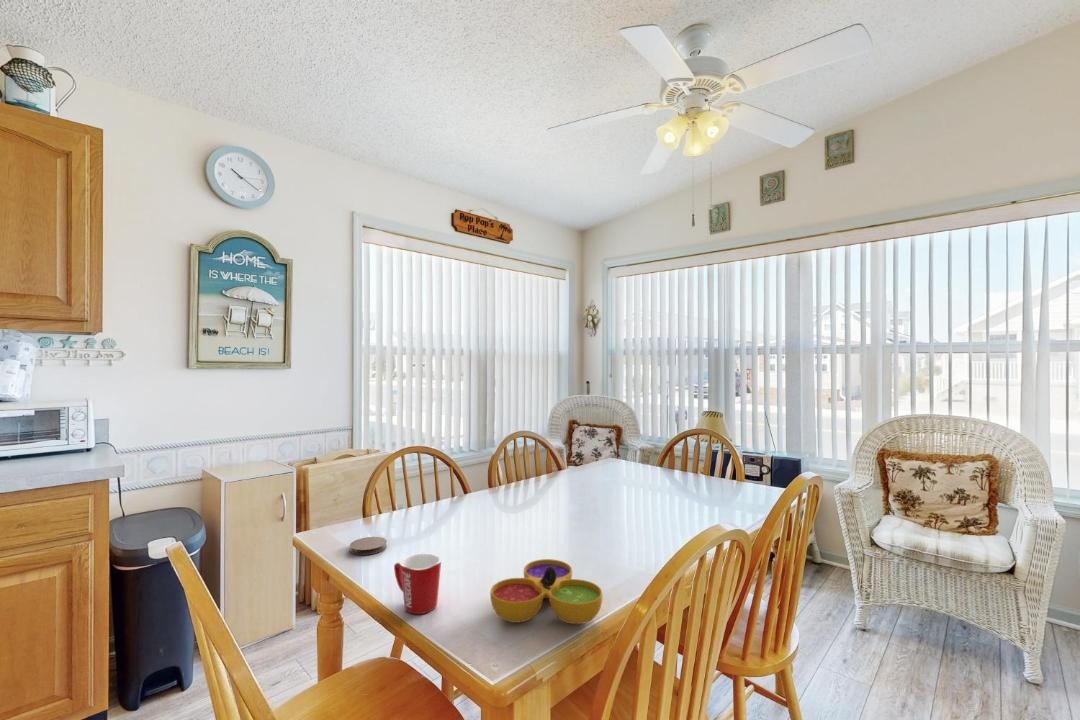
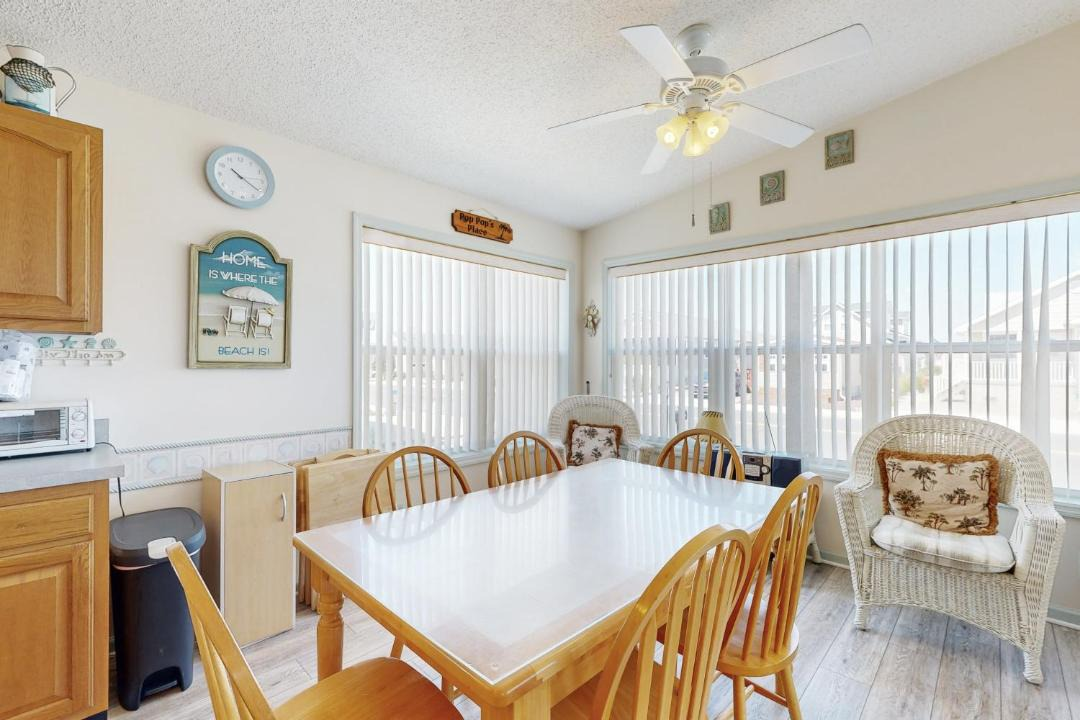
- coaster [349,536,388,556]
- decorative bowl [489,558,603,625]
- mug [393,552,442,615]
